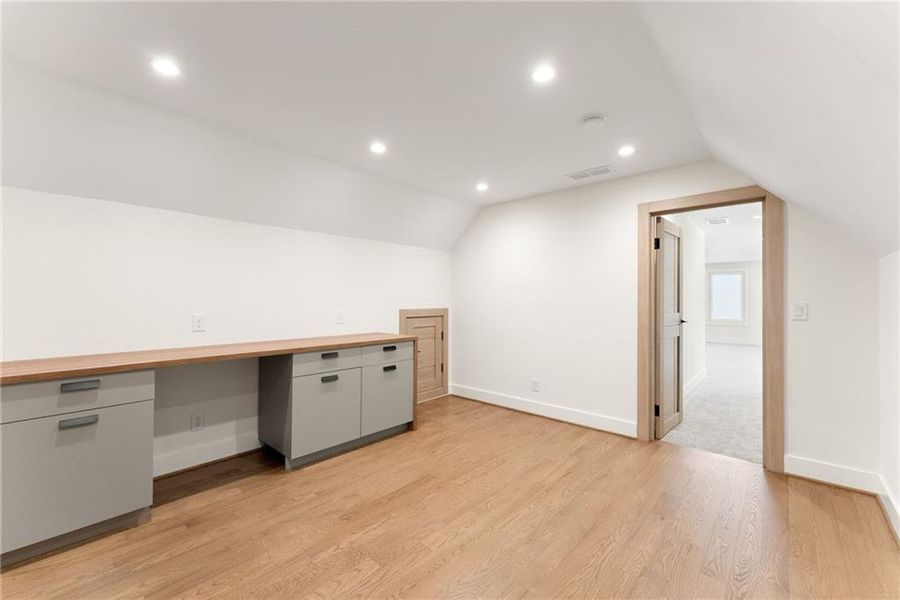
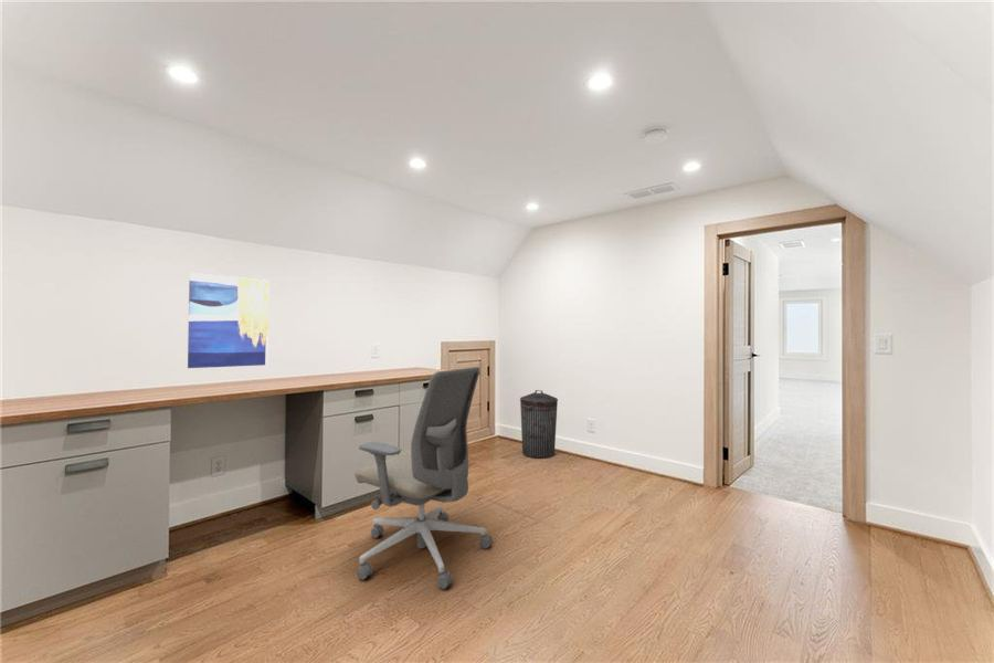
+ wall art [187,272,269,369]
+ trash can [519,389,559,460]
+ office chair [353,366,494,590]
